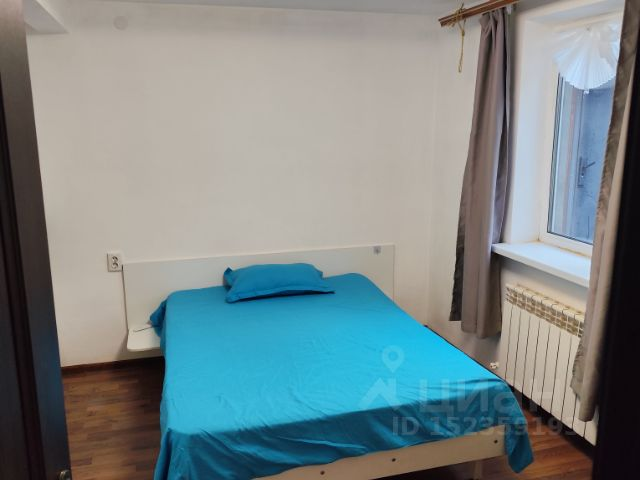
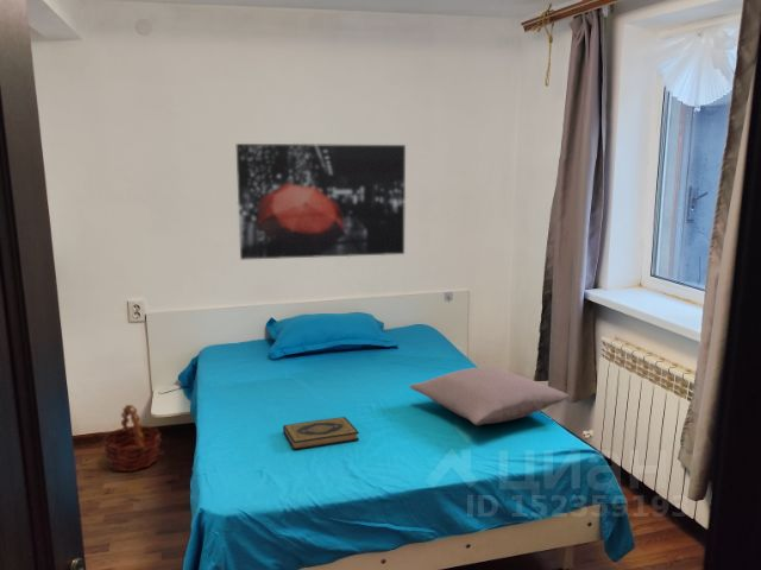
+ hardback book [282,416,360,451]
+ wall art [235,142,407,261]
+ basket [101,404,163,473]
+ pillow [408,366,570,426]
